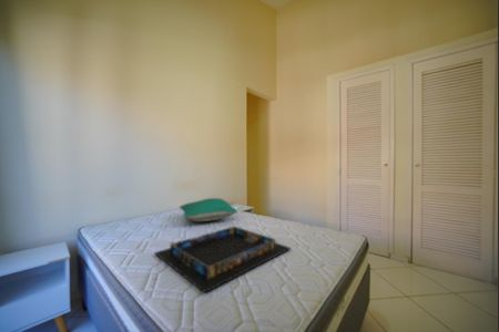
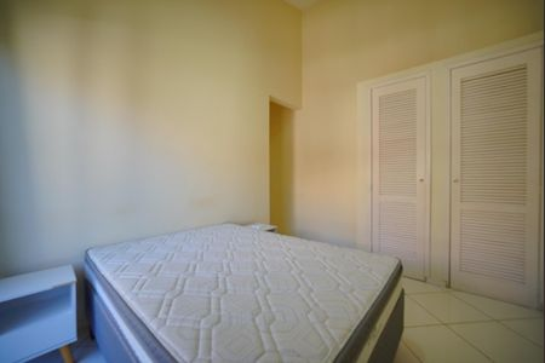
- pillow [179,197,238,222]
- tray [153,226,293,293]
